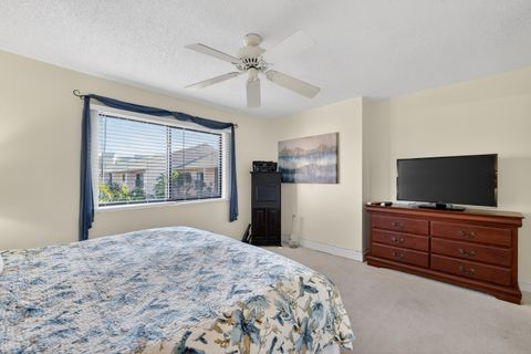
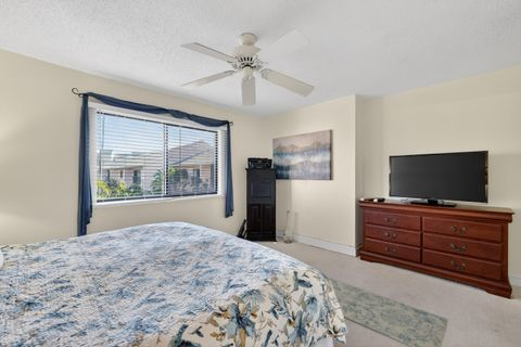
+ rug [328,277,449,347]
